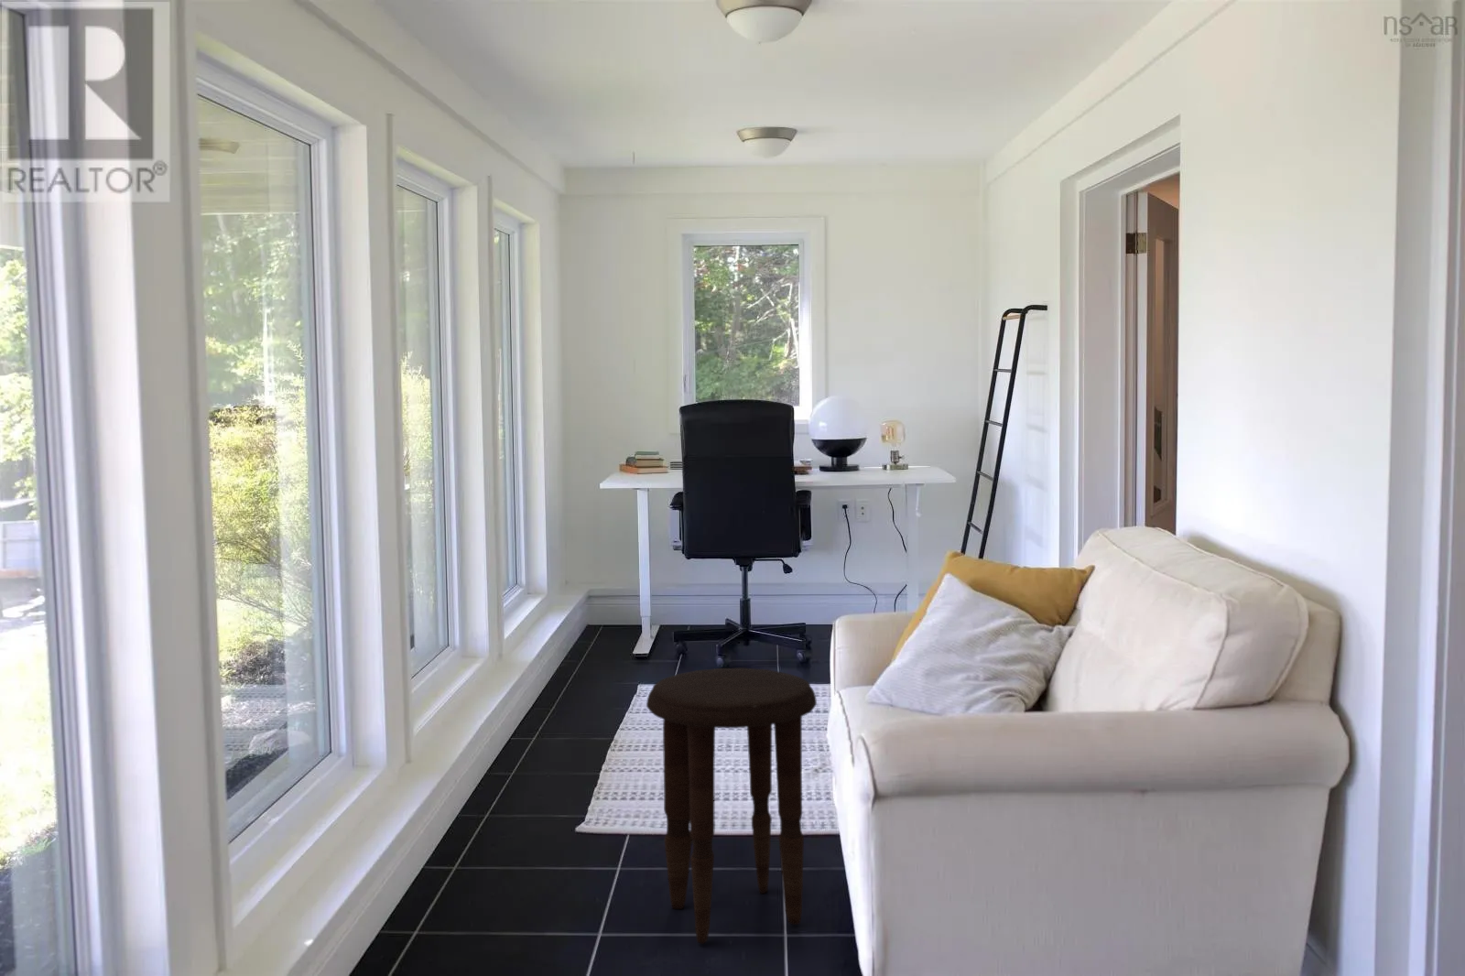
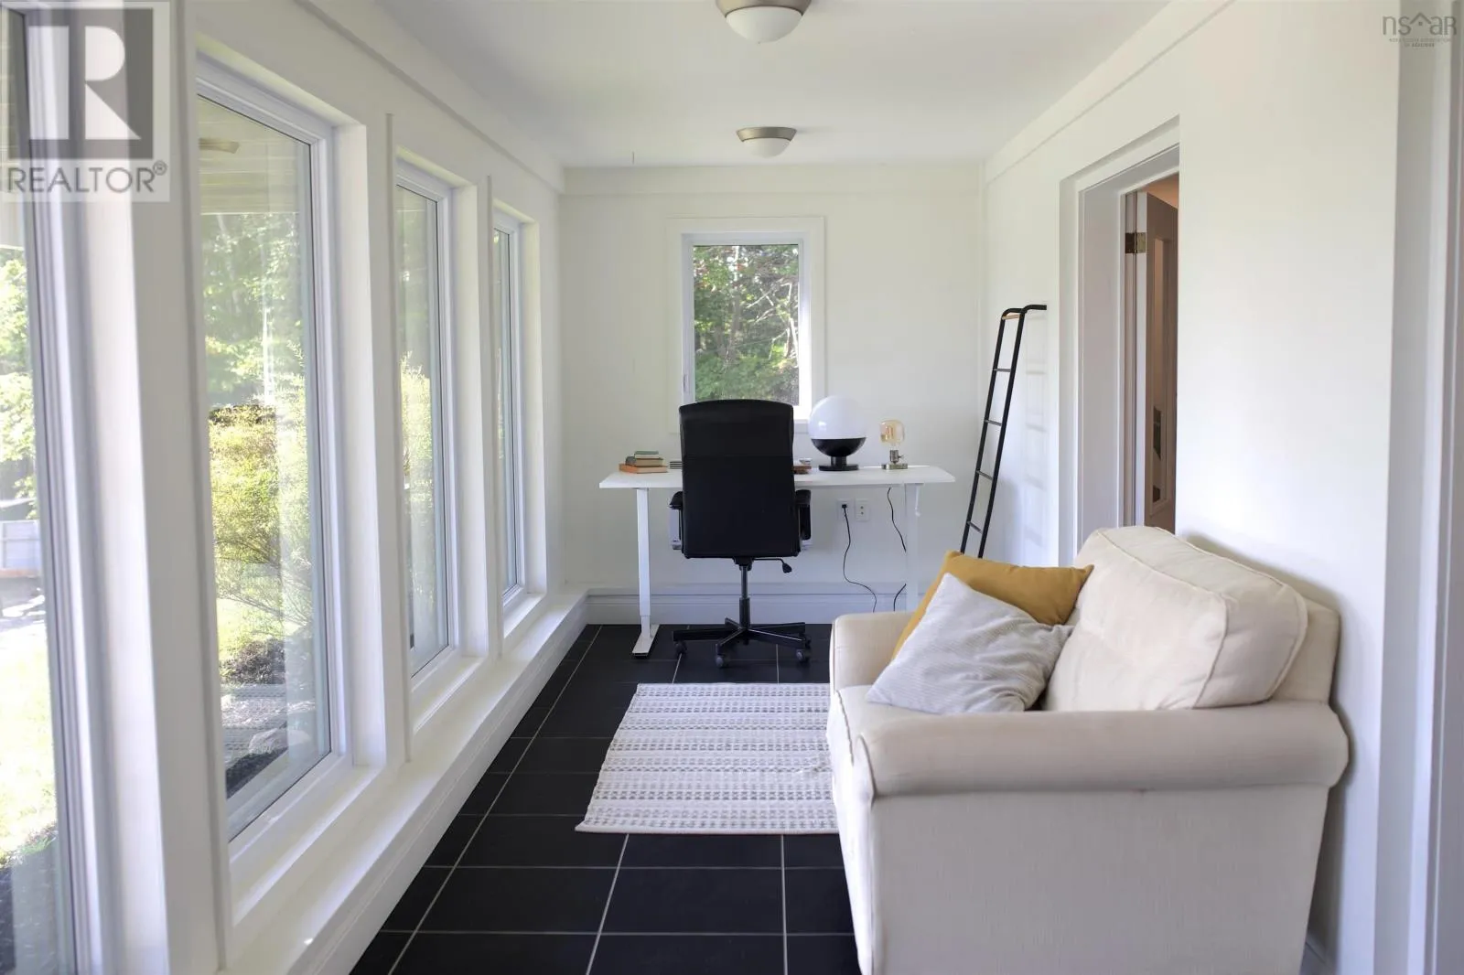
- side table [646,668,818,944]
